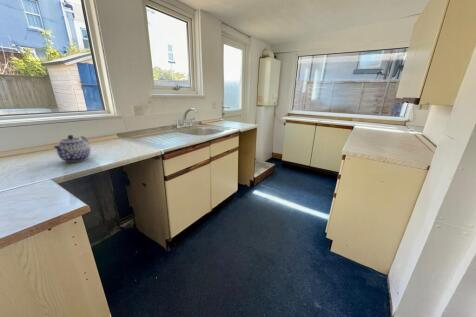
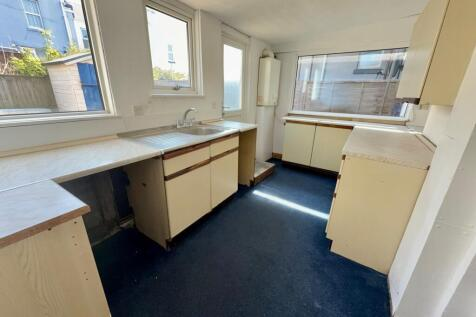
- teapot [53,134,92,163]
